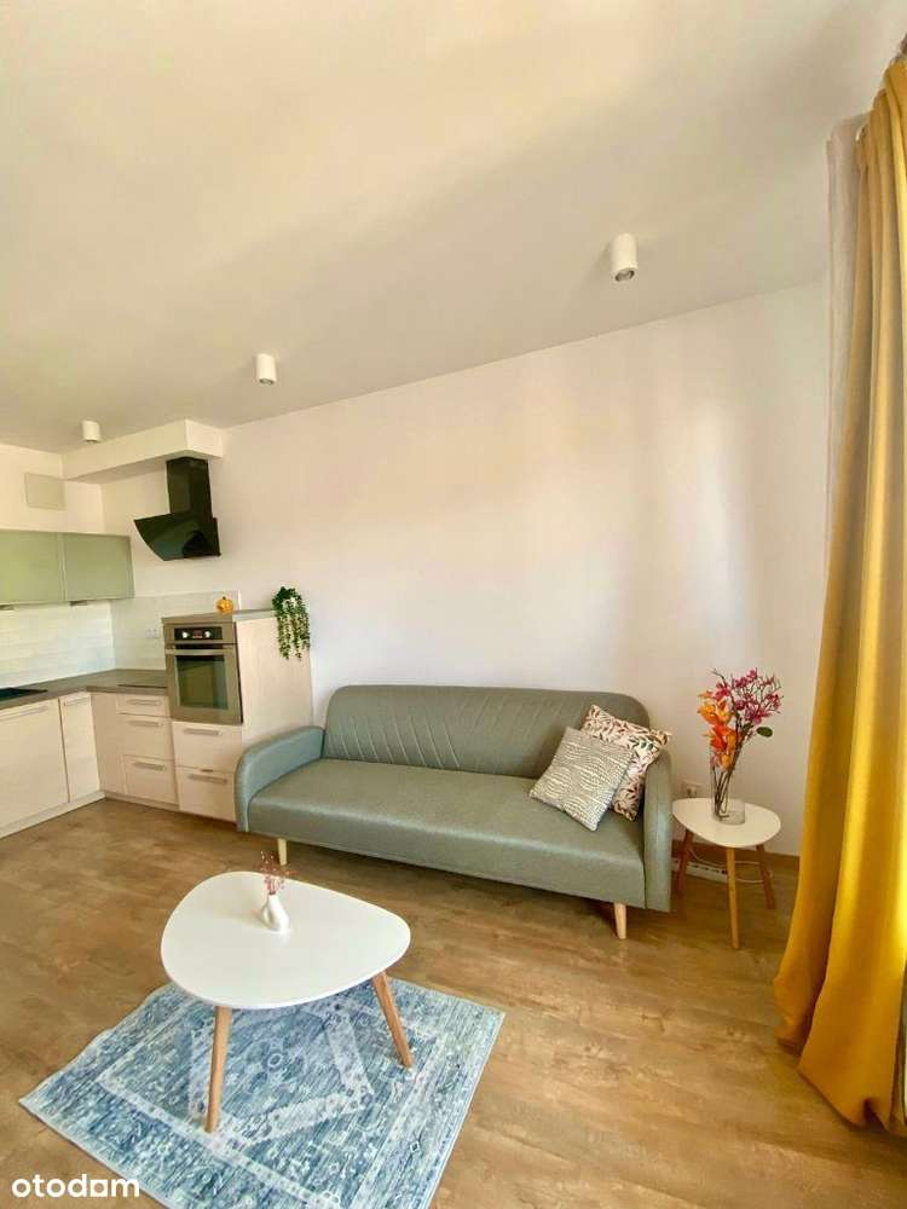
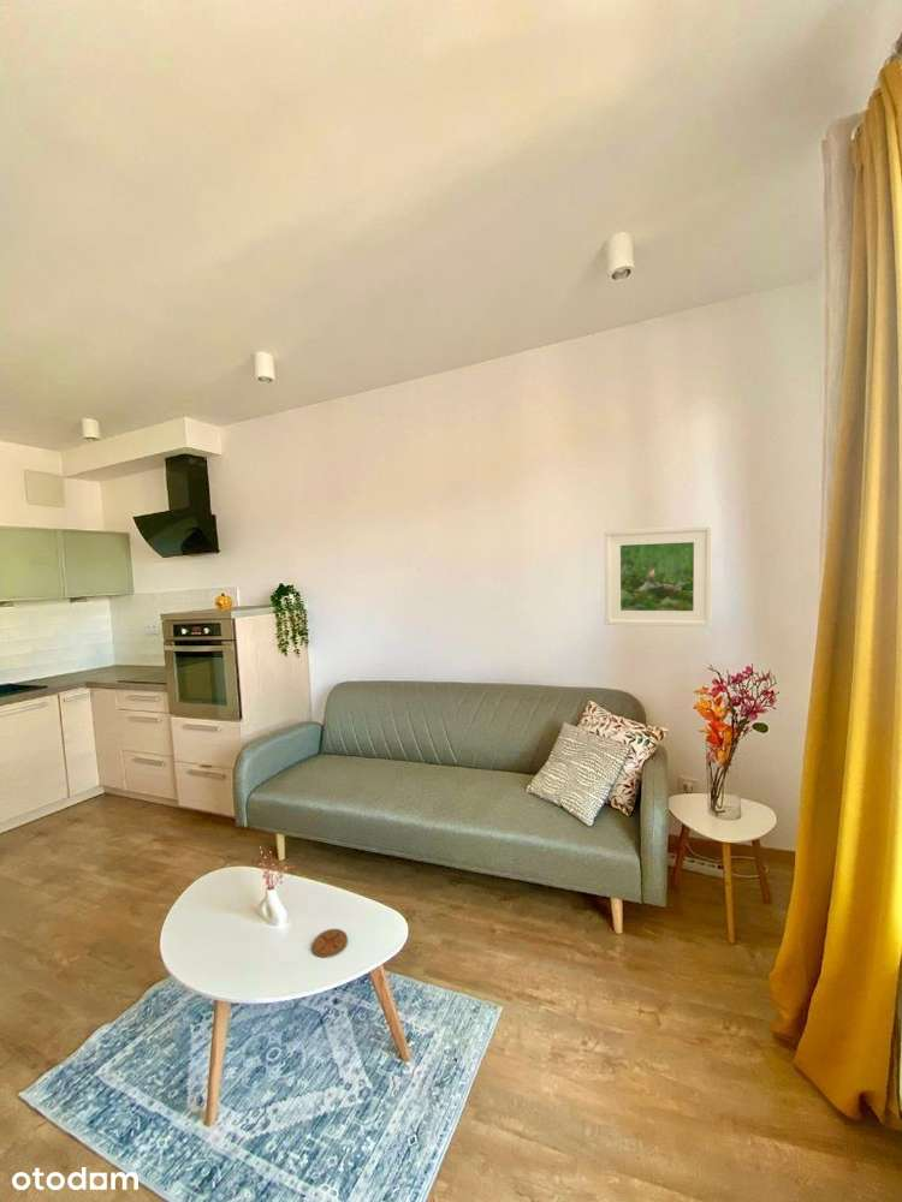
+ coaster [311,928,349,959]
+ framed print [604,524,713,627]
